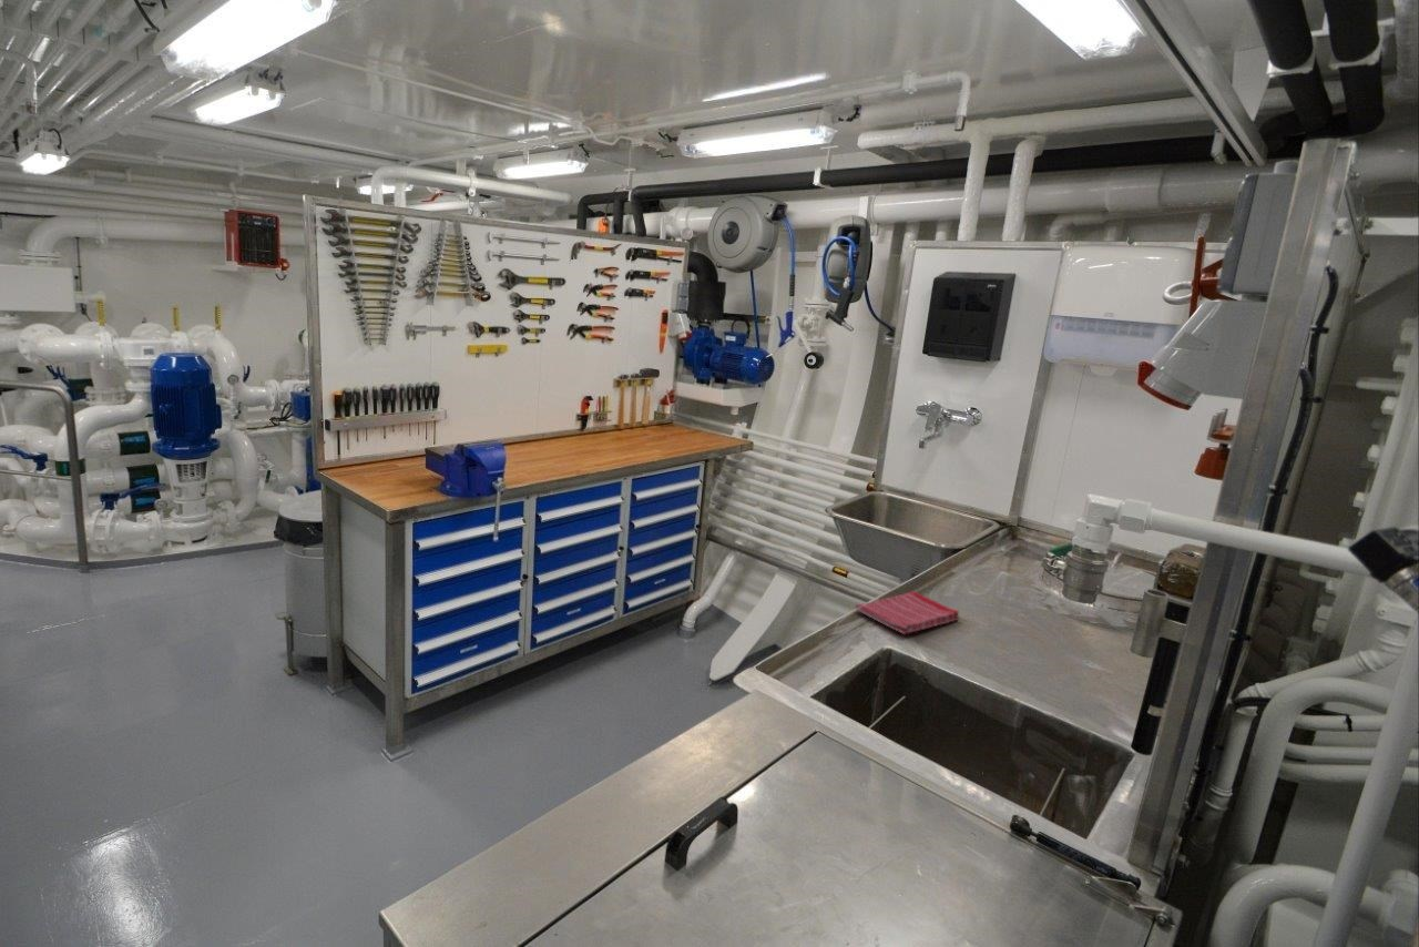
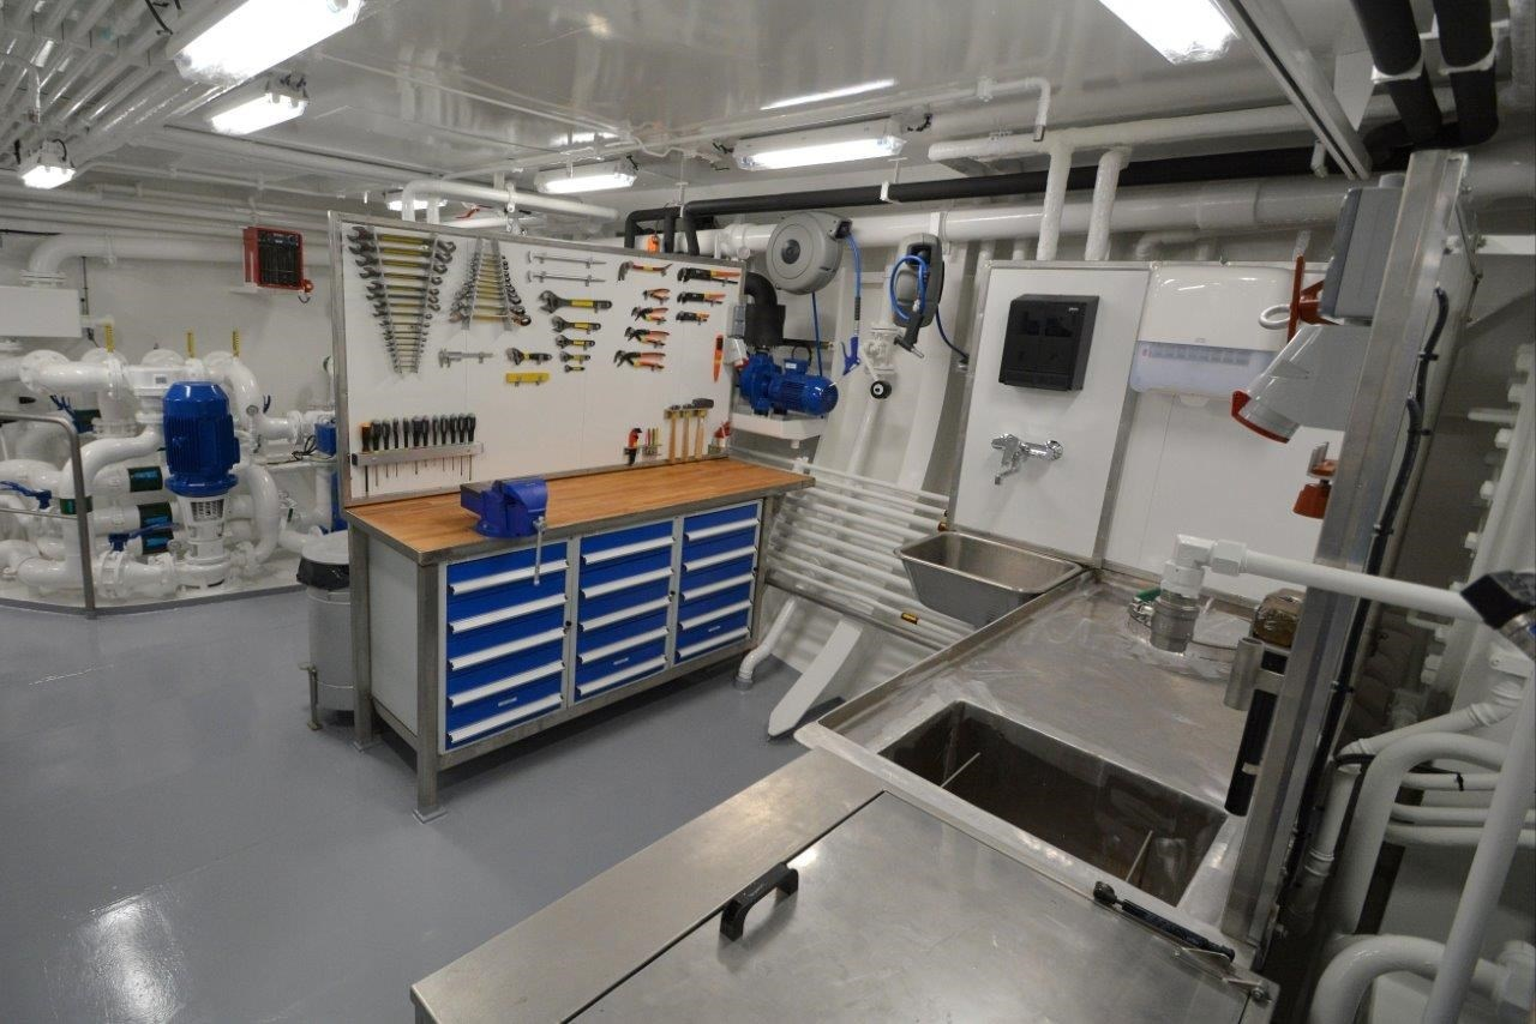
- dish towel [854,591,960,635]
